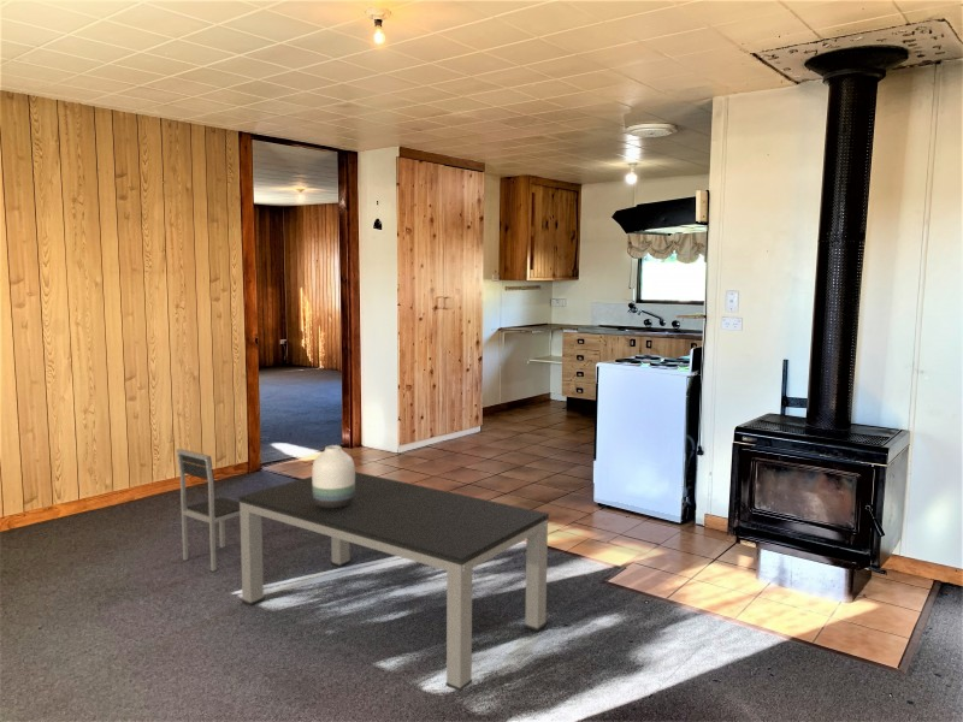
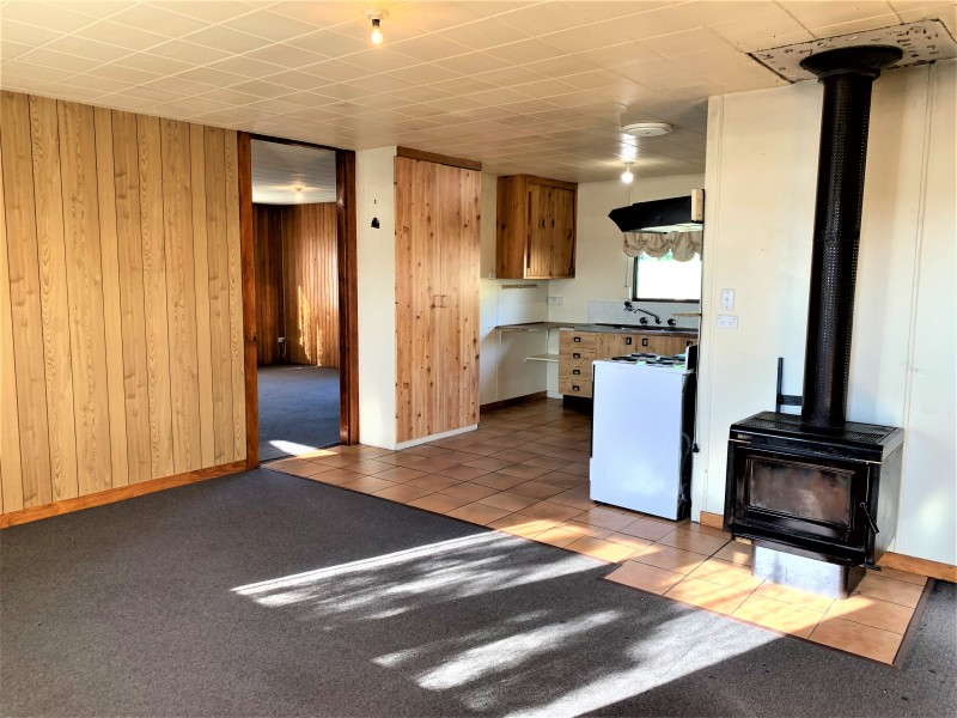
- dining table [176,448,550,693]
- vase [311,444,356,508]
